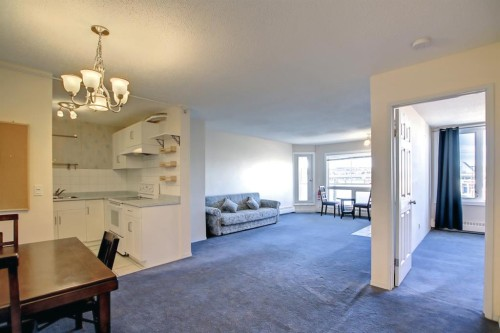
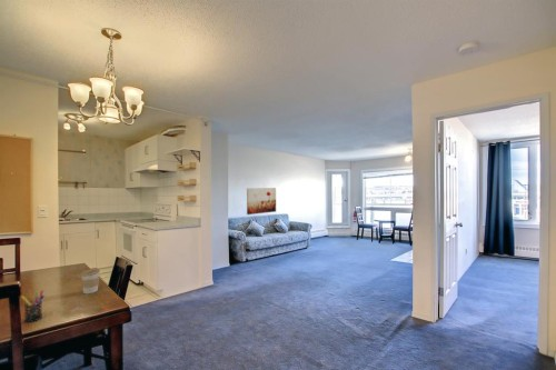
+ wall art [246,187,277,216]
+ pen holder [20,289,46,323]
+ coffee cup [80,267,101,294]
